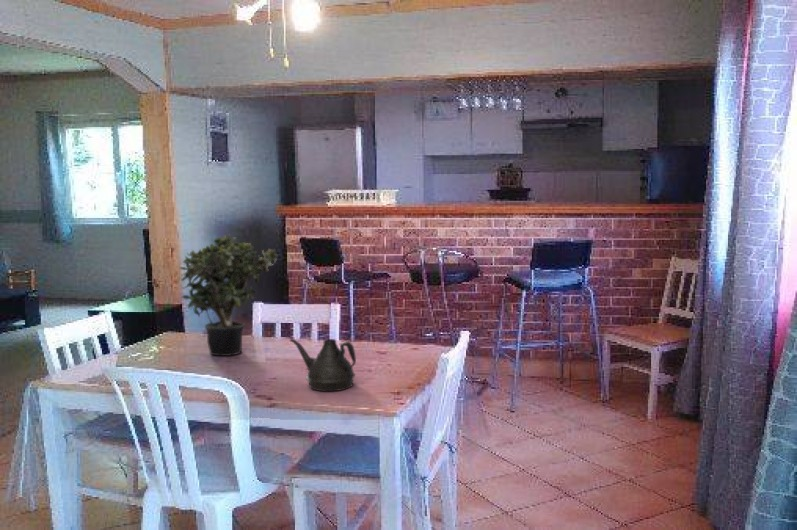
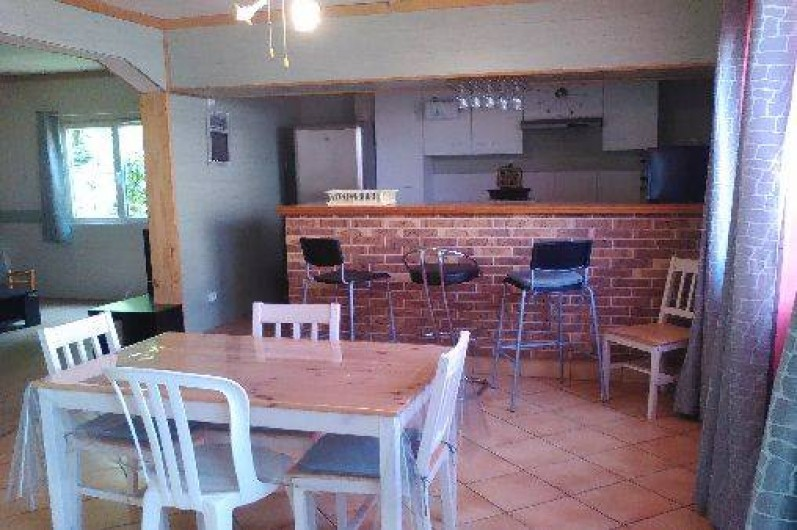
- potted plant [179,233,278,357]
- teapot [289,338,357,392]
